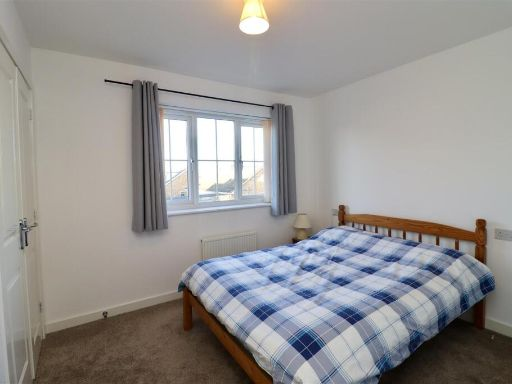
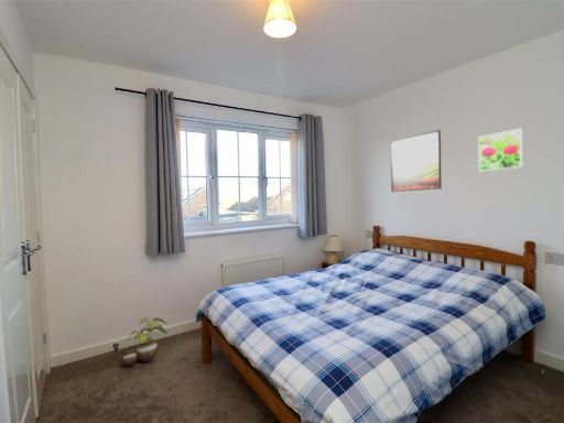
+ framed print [477,128,523,172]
+ potted plant [121,316,169,368]
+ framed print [389,129,443,193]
